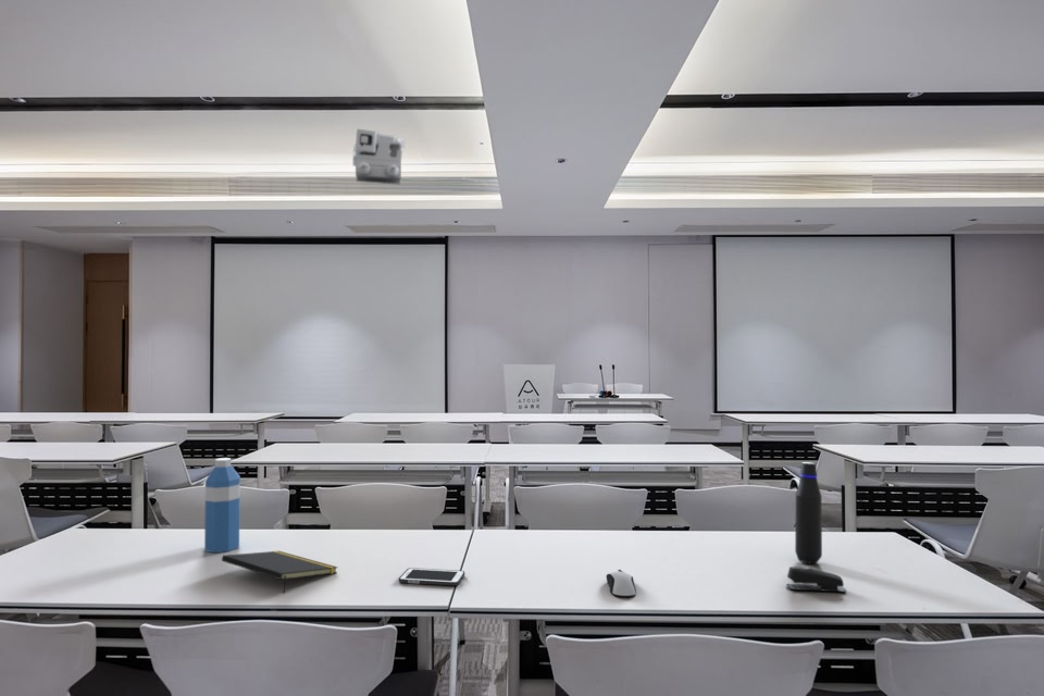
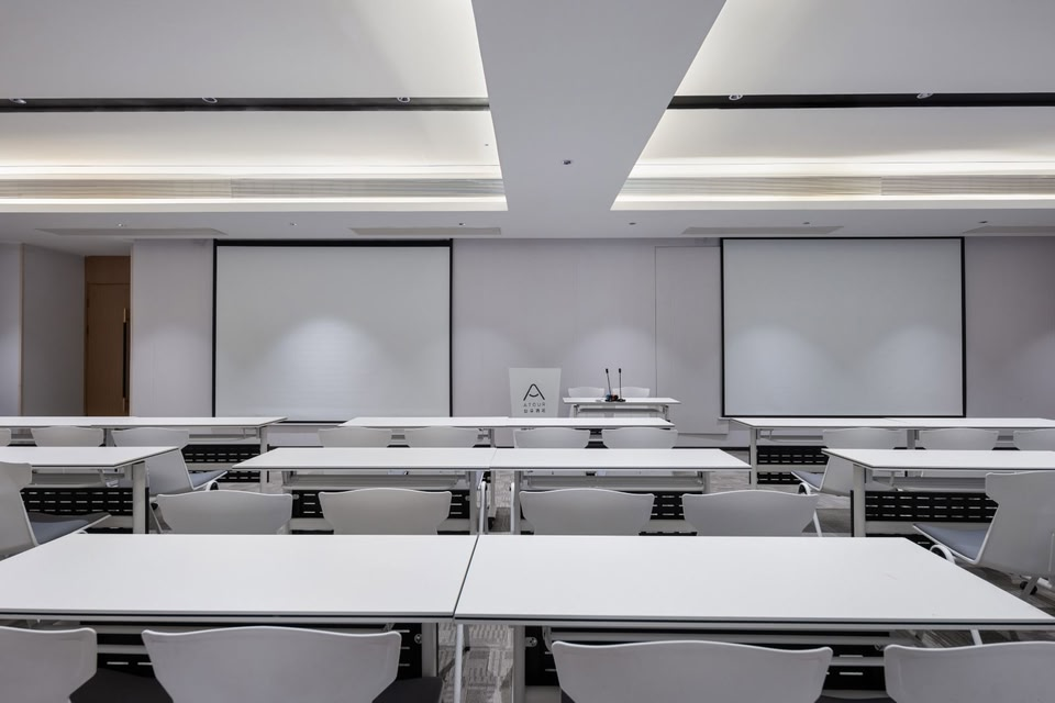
- notepad [221,550,339,595]
- cell phone [398,567,465,586]
- water bottle [203,457,241,554]
- water bottle [794,461,823,566]
- computer mouse [606,569,637,599]
- stapler [785,566,847,593]
- total station [352,127,406,186]
